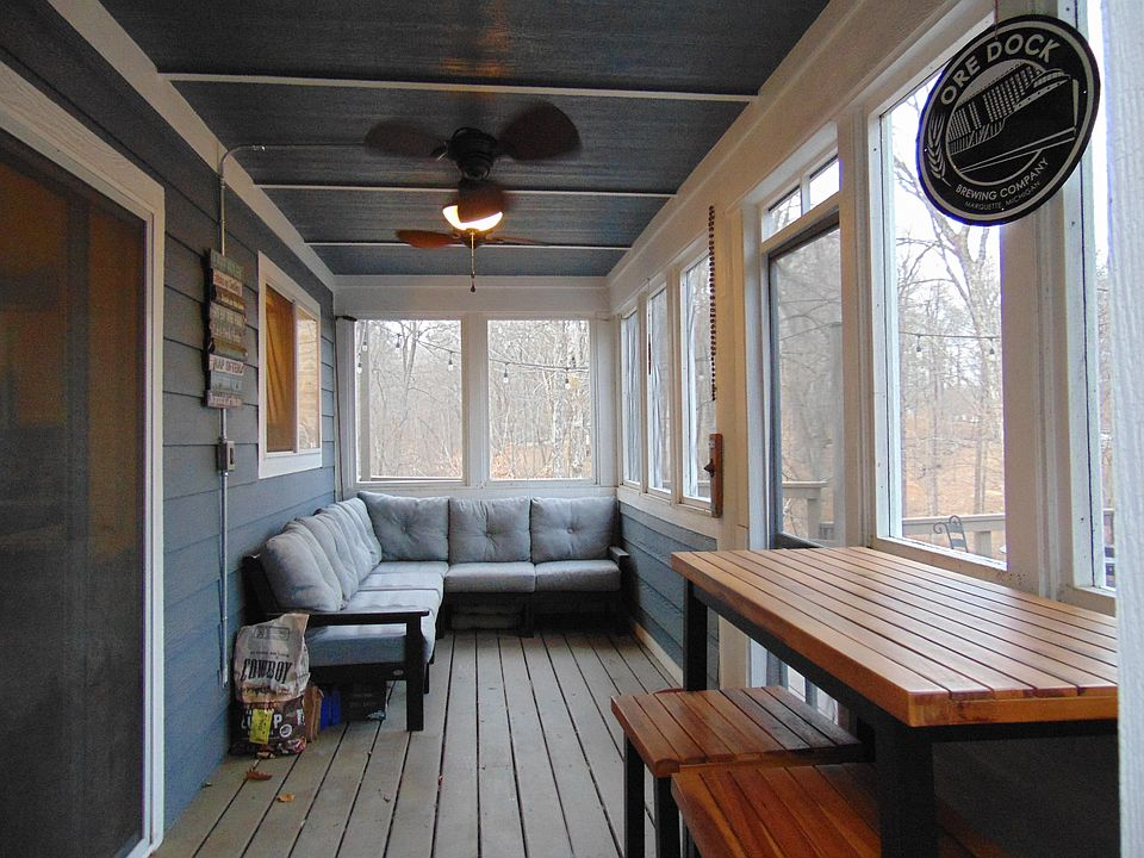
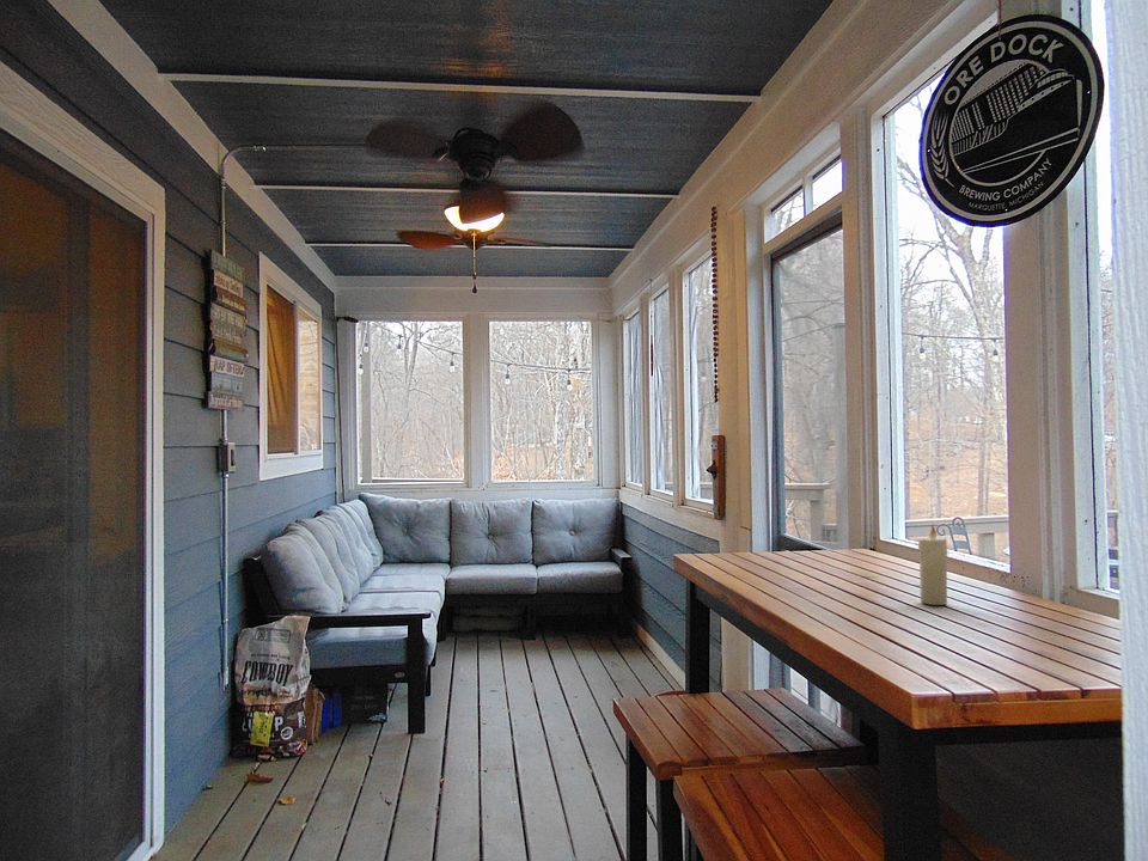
+ candle [917,524,948,606]
